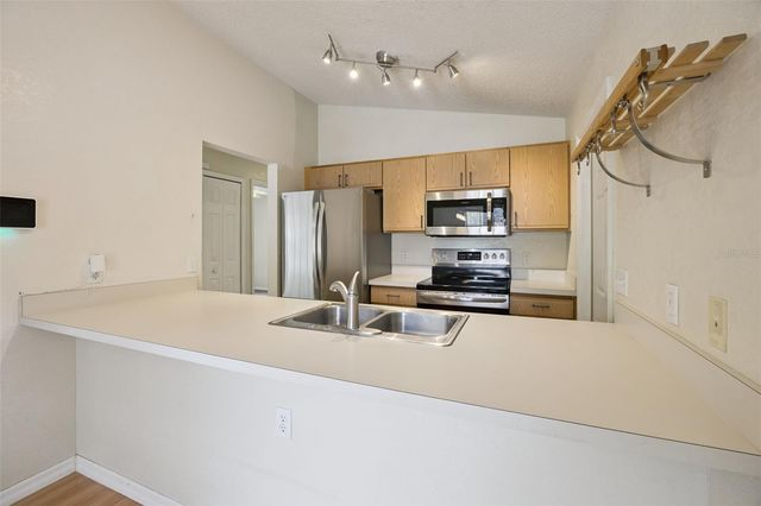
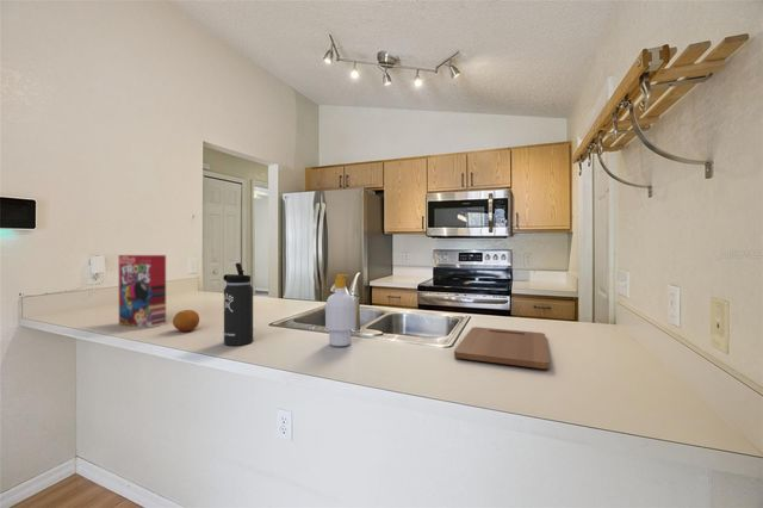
+ soap bottle [324,273,356,347]
+ cereal box [118,254,167,329]
+ cutting board [453,326,551,370]
+ fruit [172,309,200,333]
+ thermos bottle [222,262,255,347]
